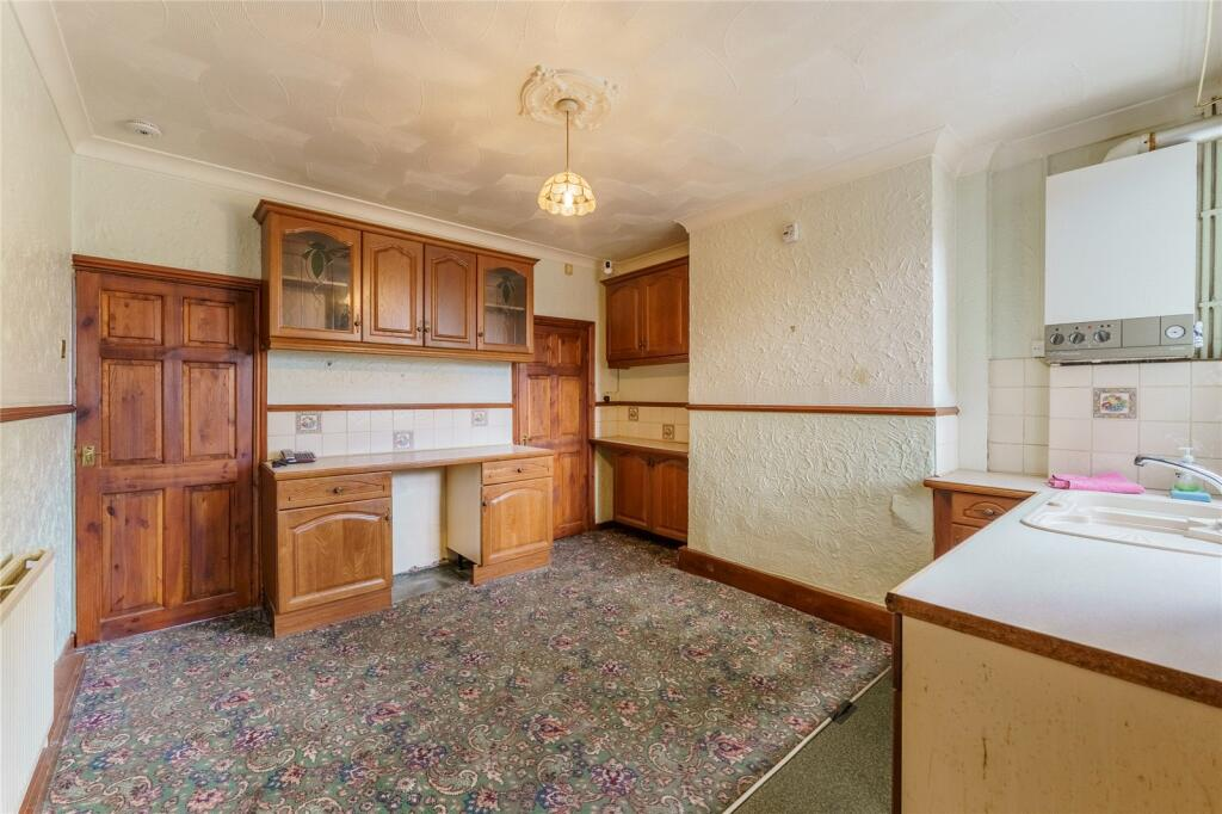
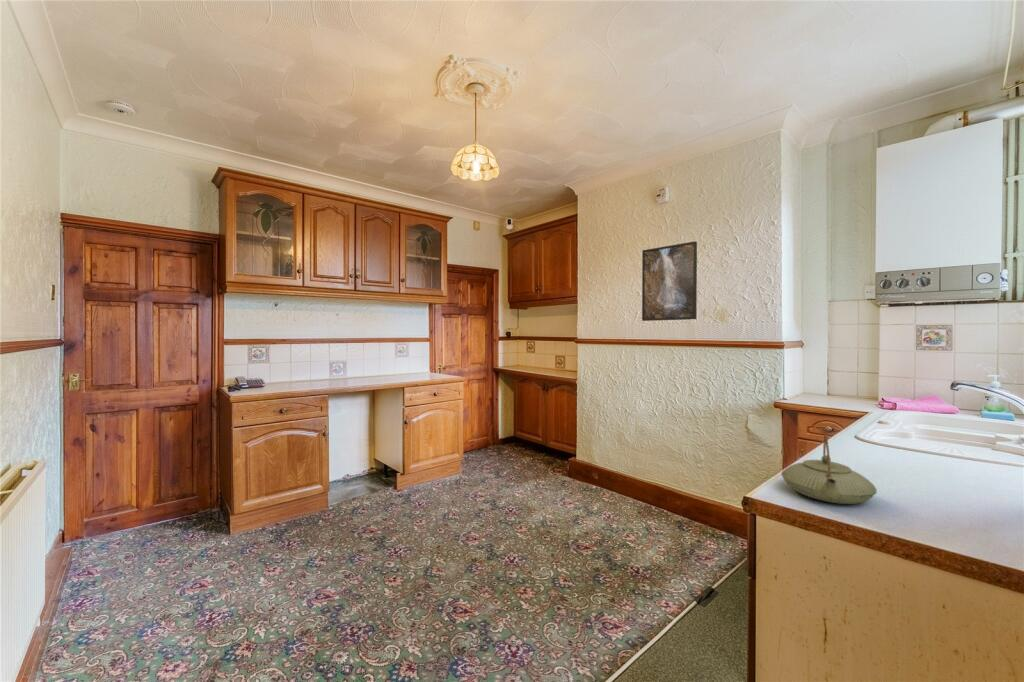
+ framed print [641,240,698,322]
+ teapot [780,433,878,505]
